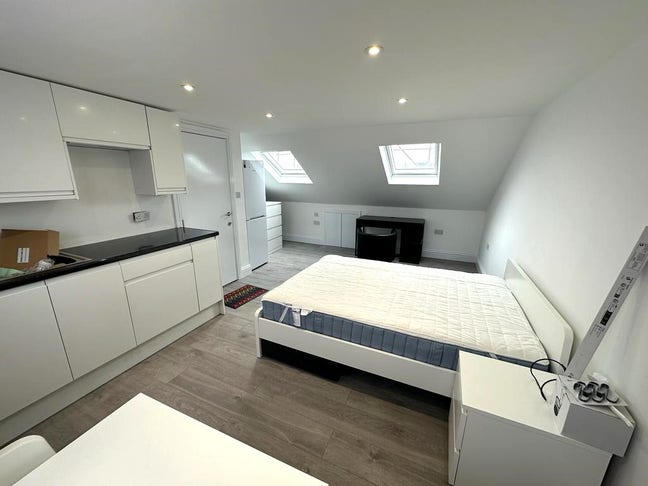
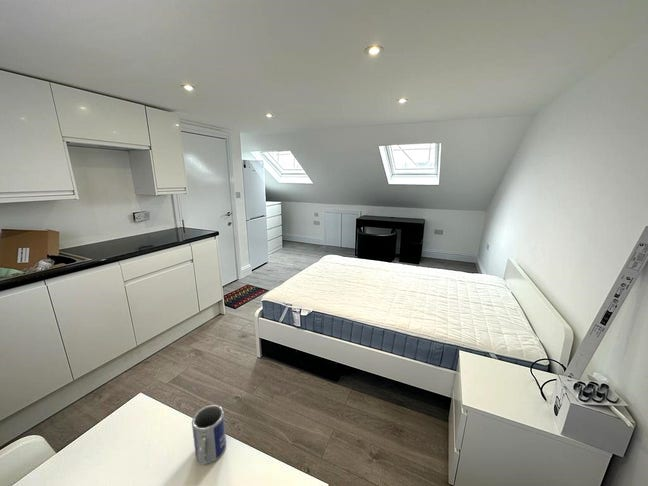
+ mug [191,404,227,466]
